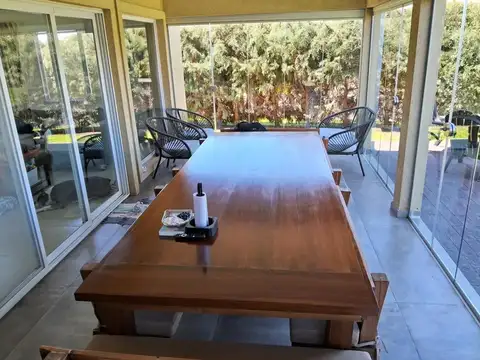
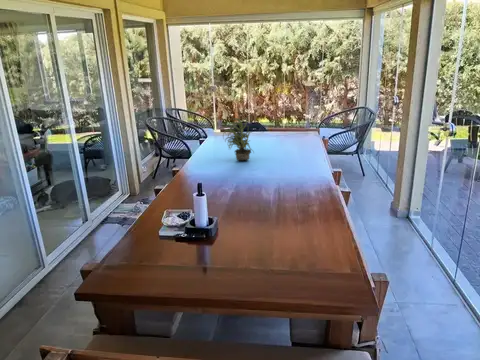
+ potted plant [222,115,255,161]
